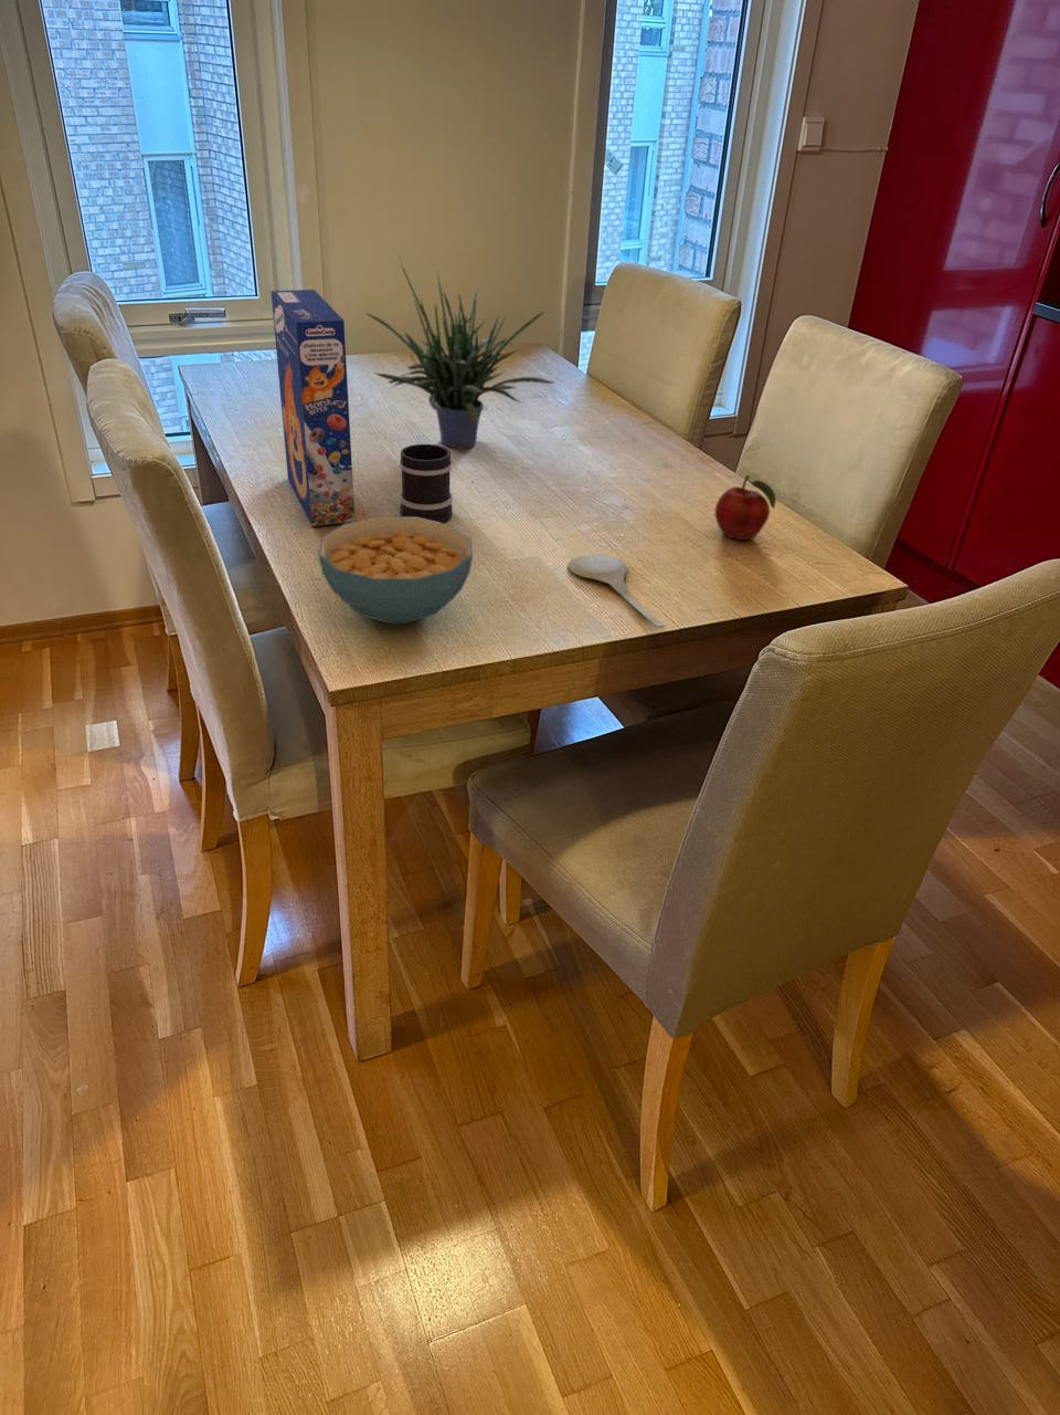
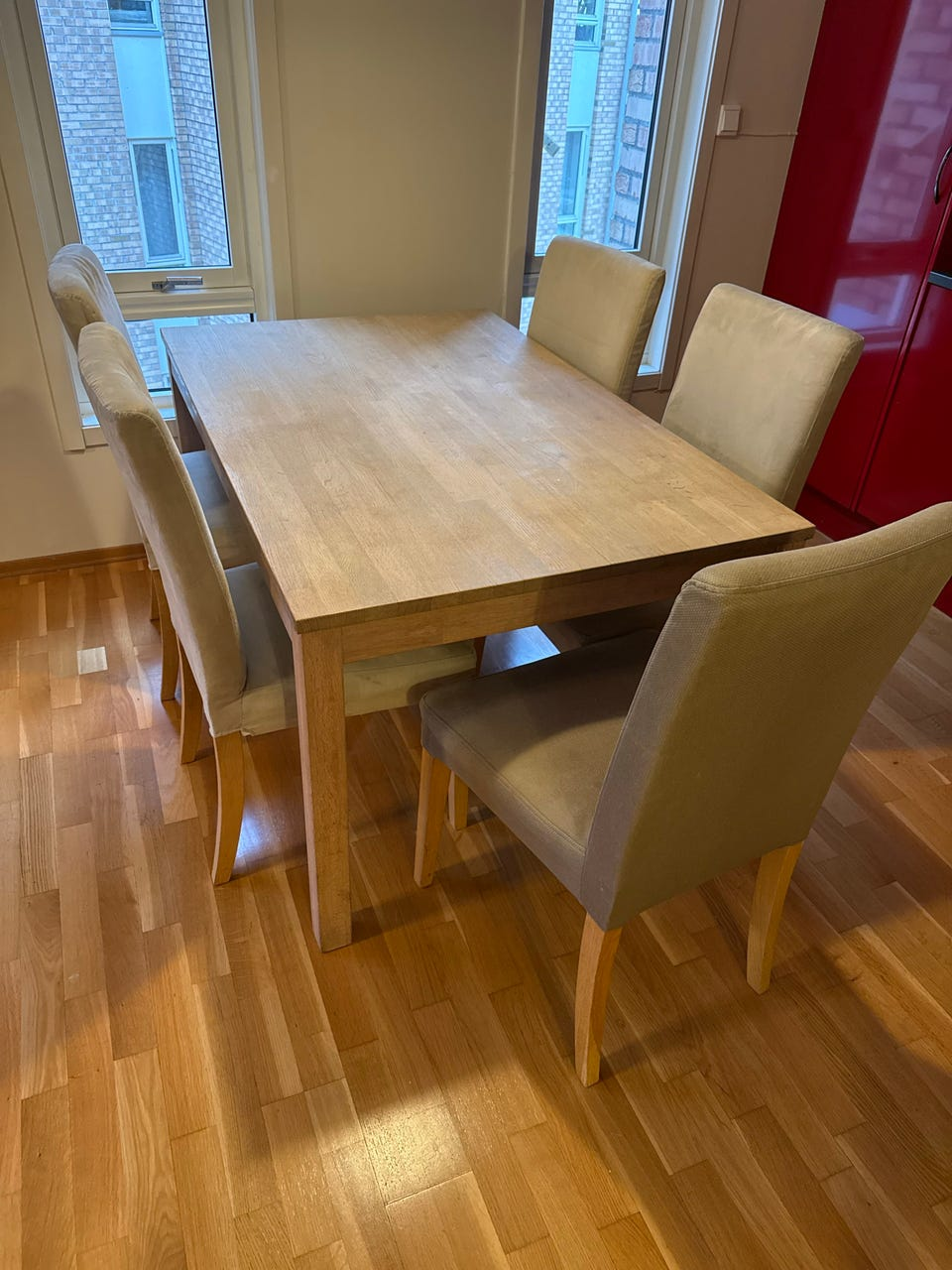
- fruit [714,475,777,541]
- mug [399,443,454,523]
- spoon [568,554,666,630]
- potted plant [364,254,556,450]
- cereal bowl [317,515,473,625]
- cereal box [269,289,355,527]
